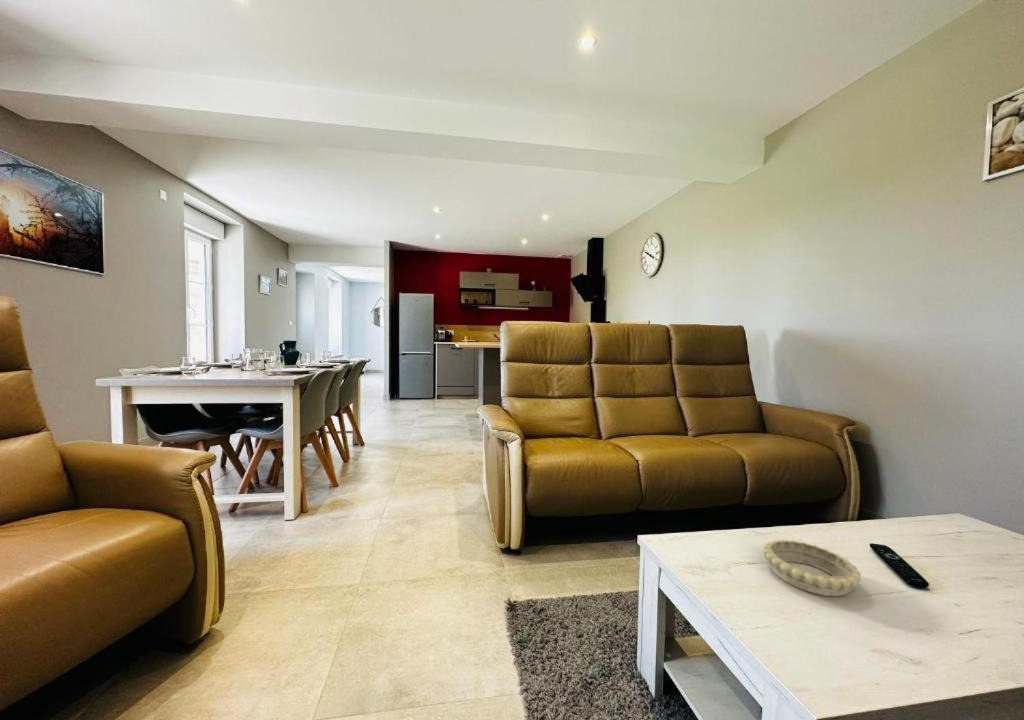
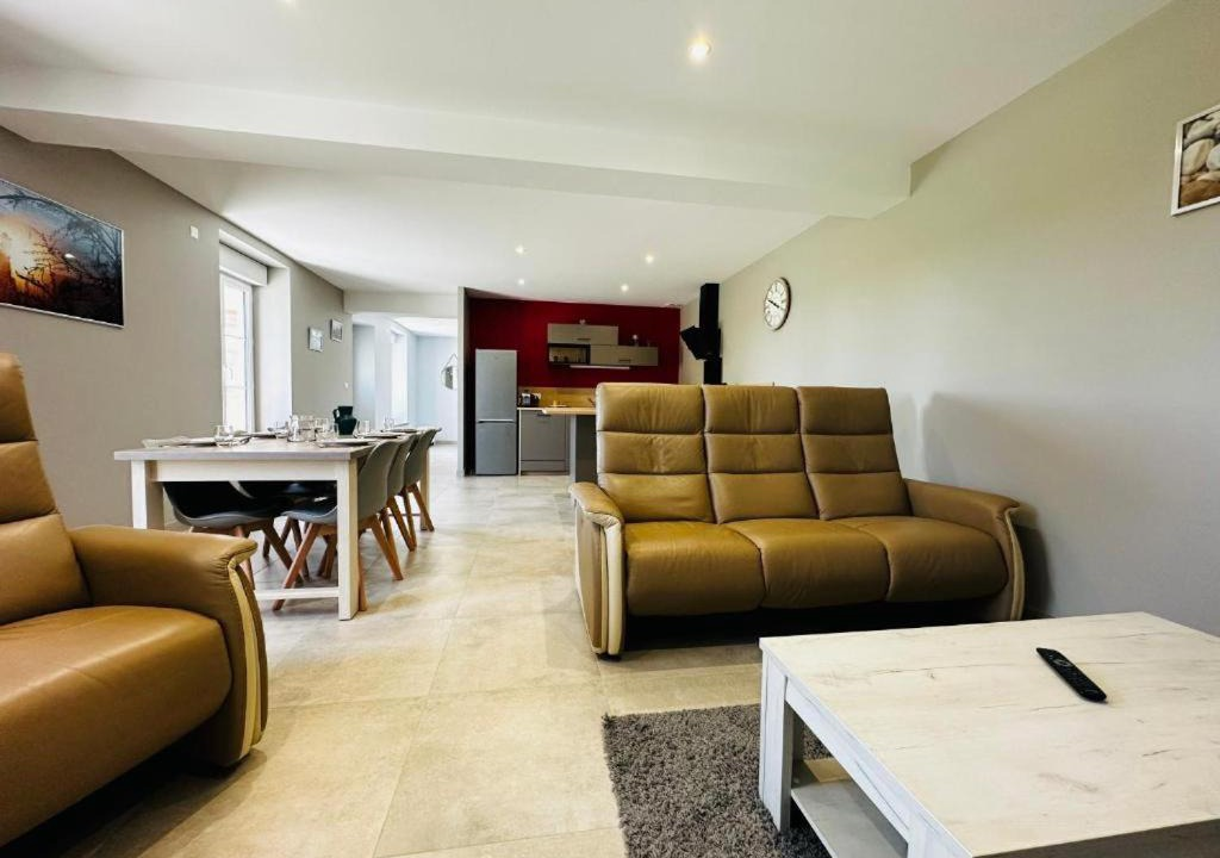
- decorative bowl [762,539,862,597]
